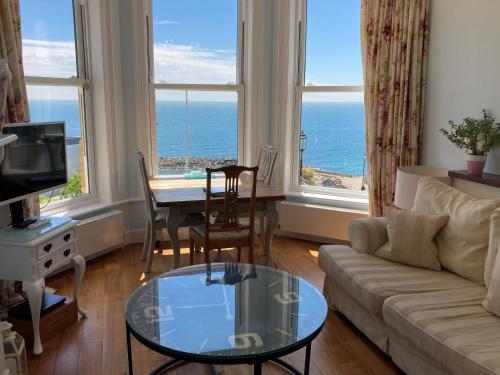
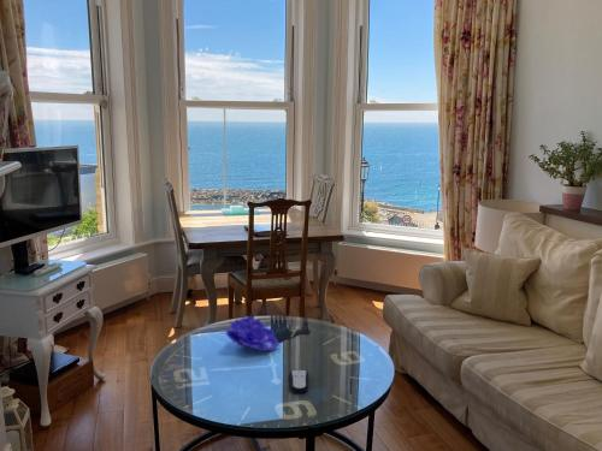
+ decorative bowl [224,313,282,352]
+ remote control [288,368,309,394]
